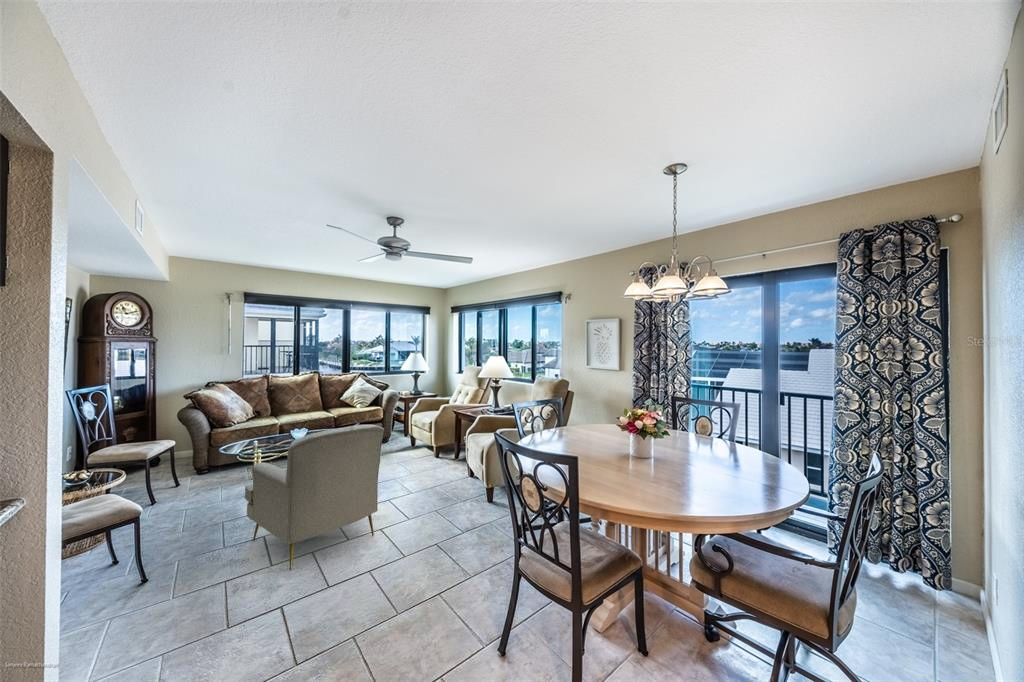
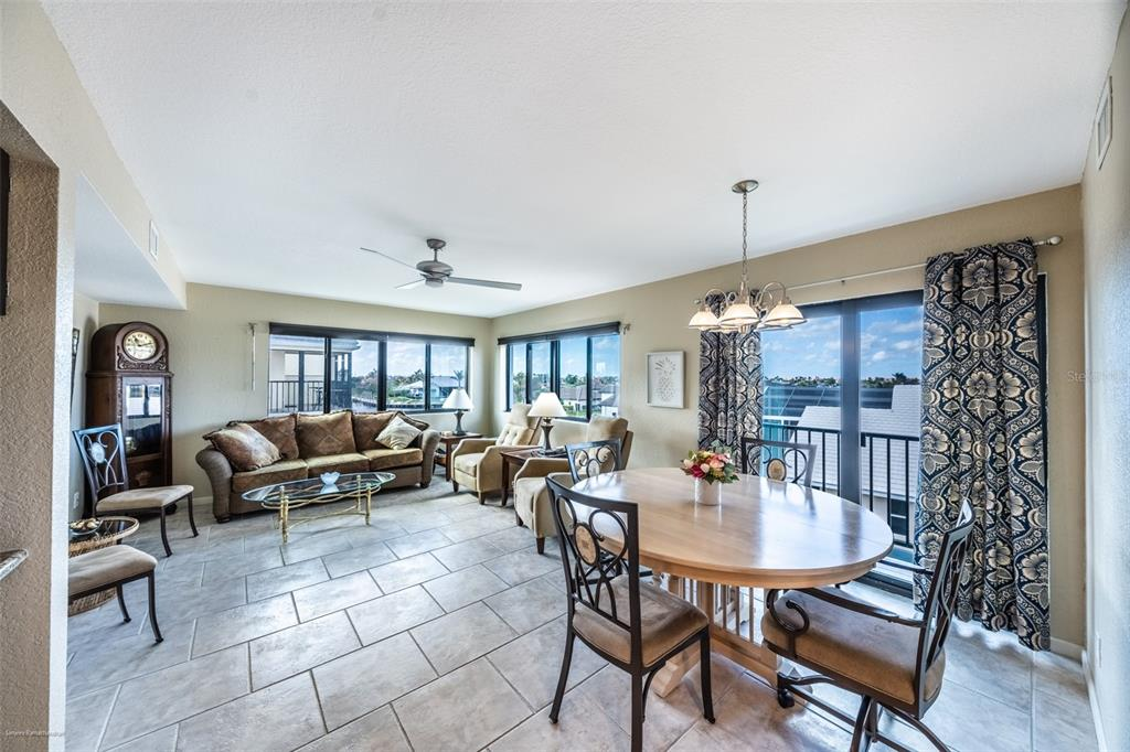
- armchair [244,422,385,571]
